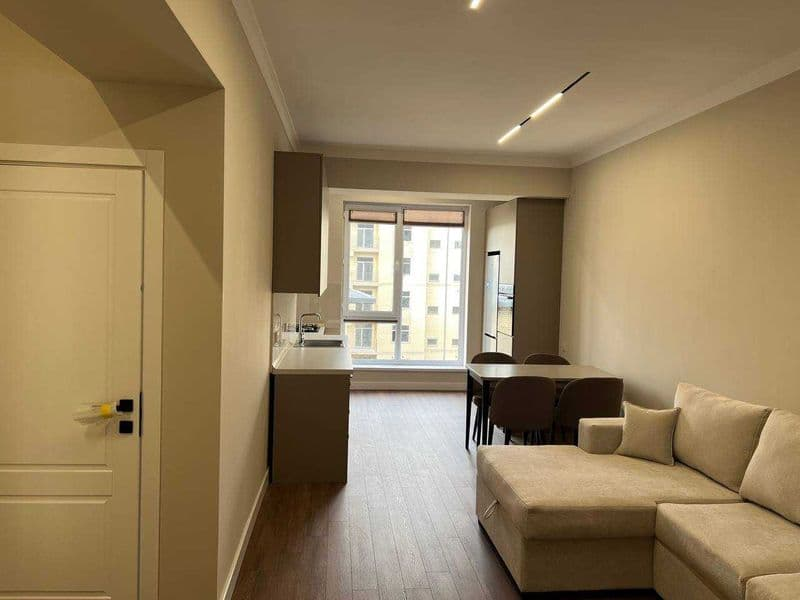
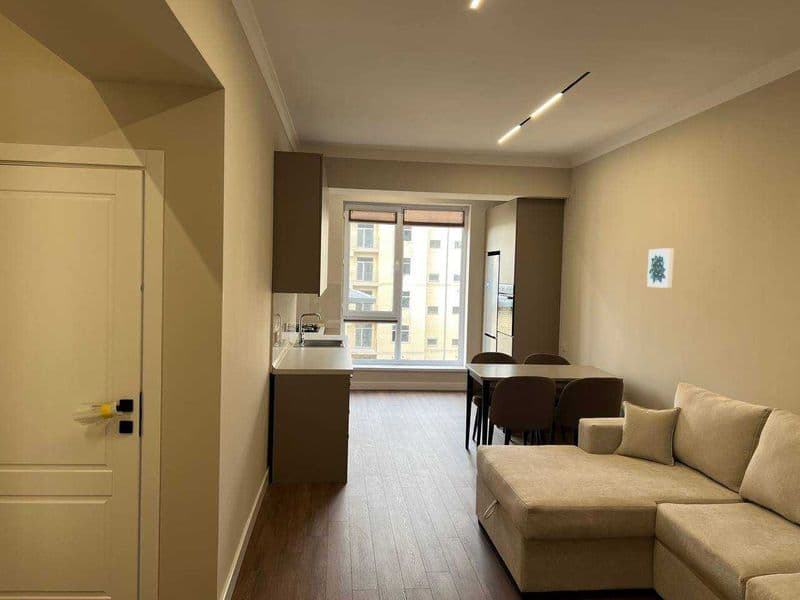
+ wall art [646,247,675,289]
